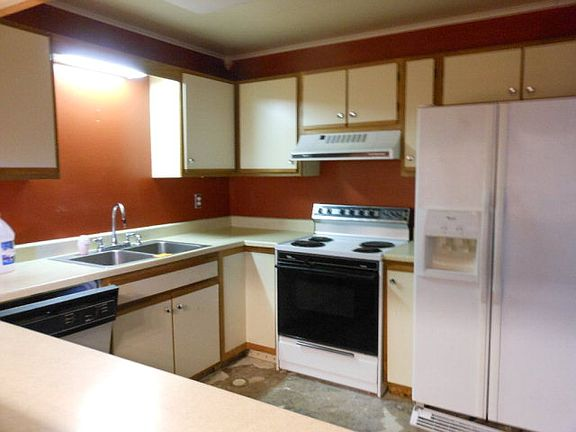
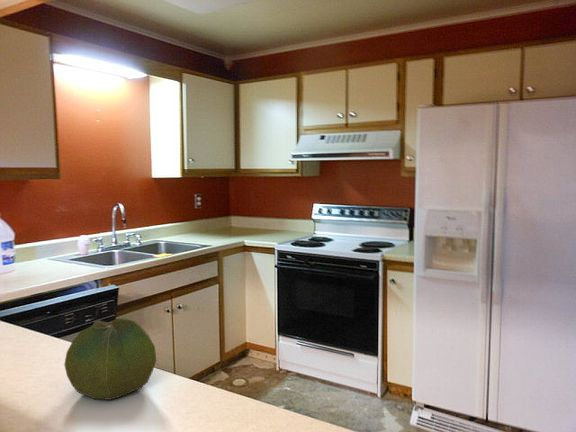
+ cabbage [63,317,157,401]
